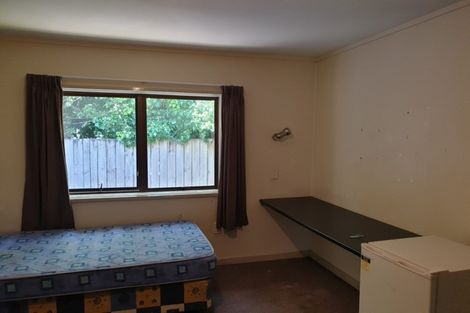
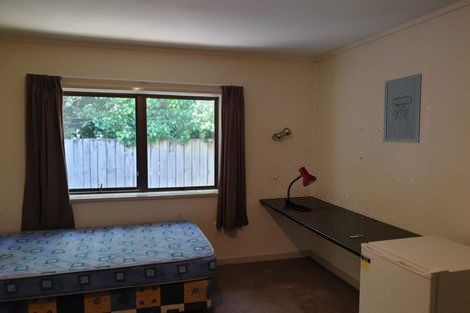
+ wall art [382,73,423,144]
+ desk lamp [283,166,318,213]
